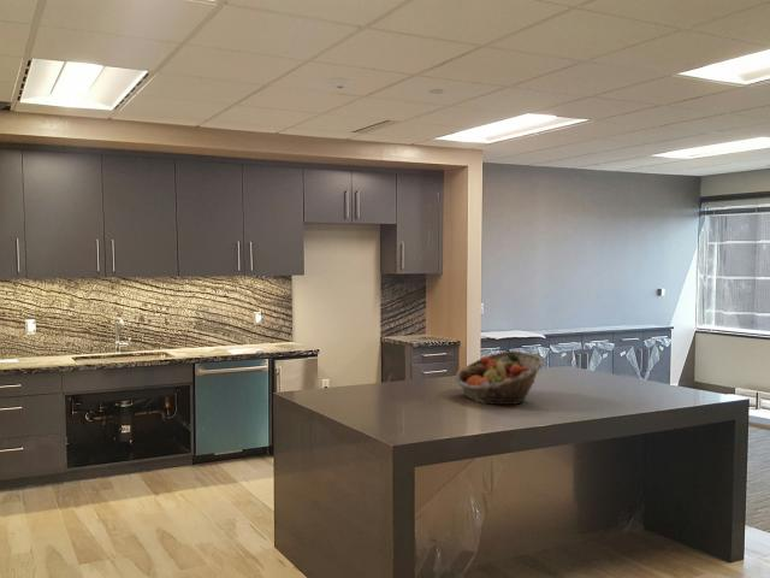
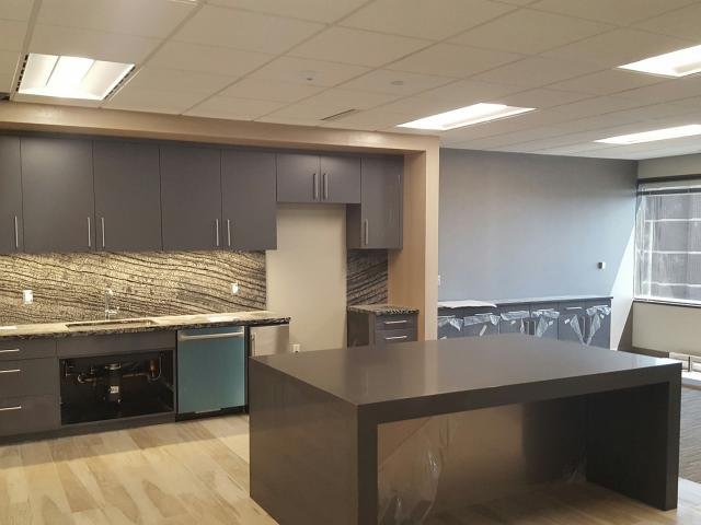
- fruit basket [454,349,545,406]
